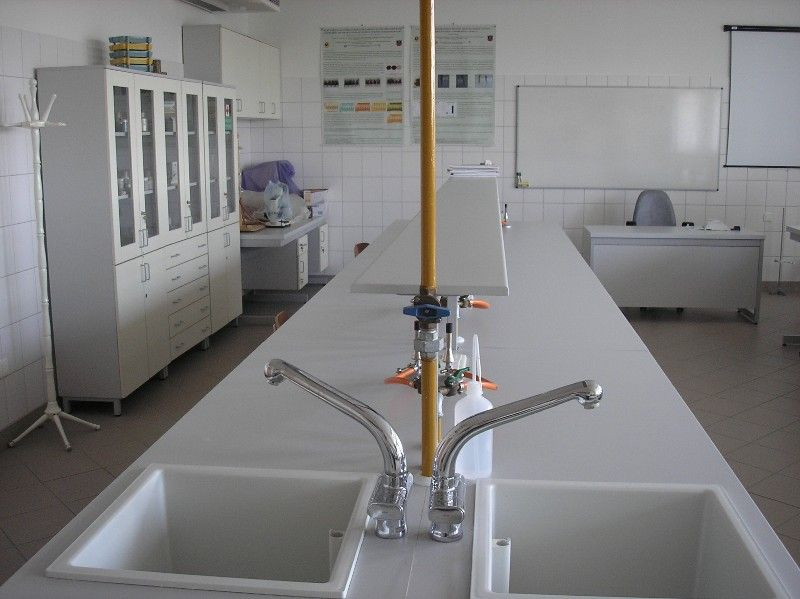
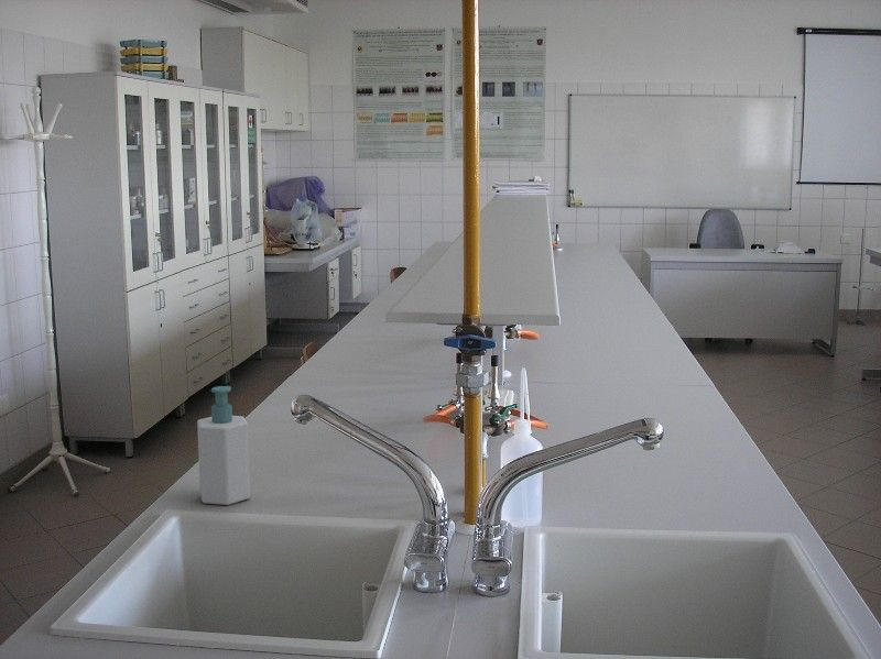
+ soap bottle [196,385,251,506]
